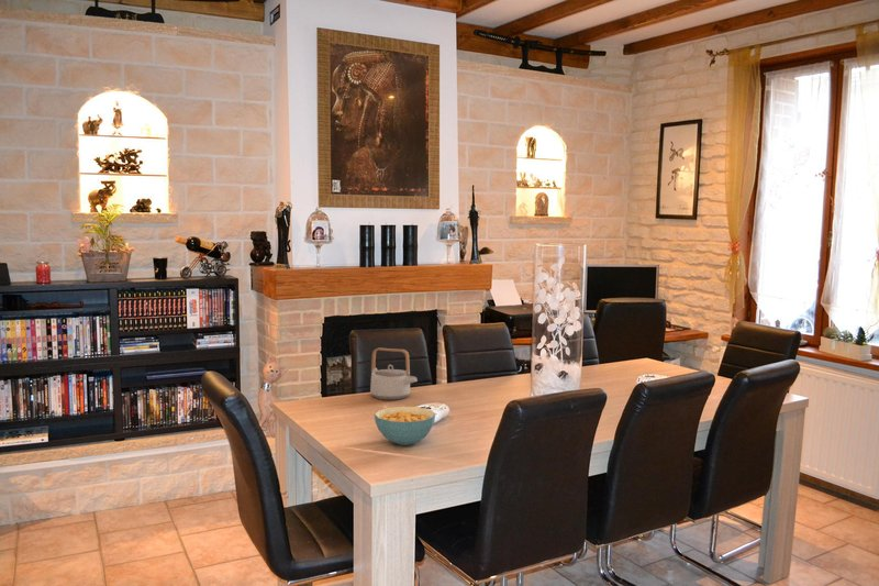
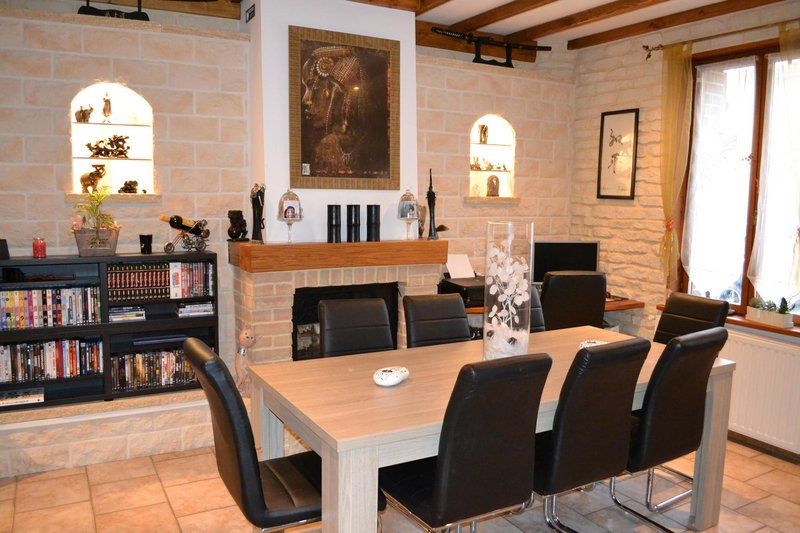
- teapot [369,346,419,401]
- cereal bowl [374,406,436,446]
